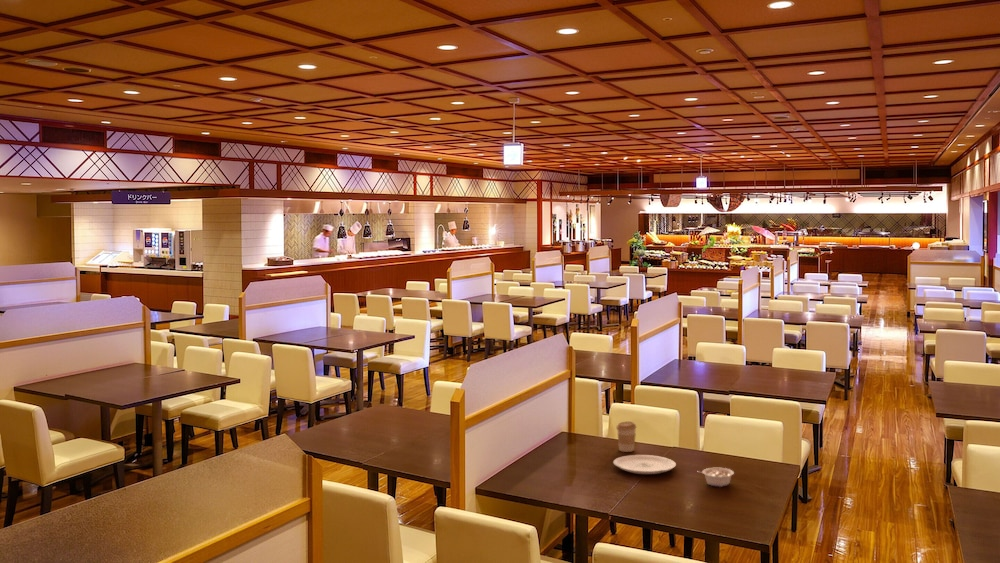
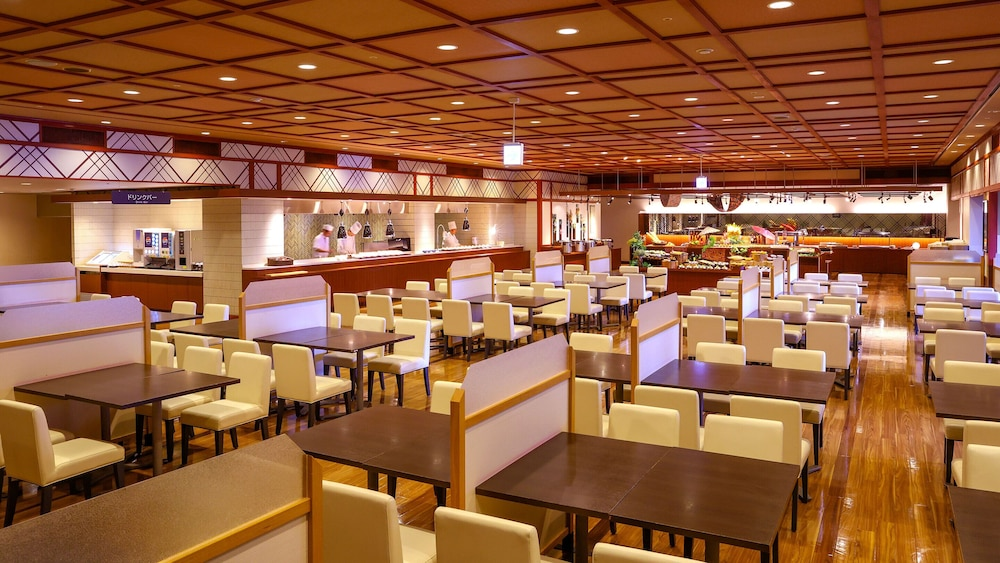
- plate [612,454,677,475]
- legume [697,467,735,488]
- coffee cup [615,421,637,453]
